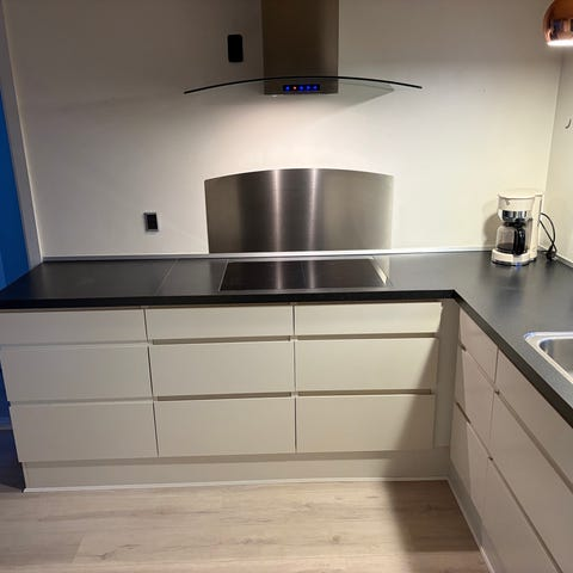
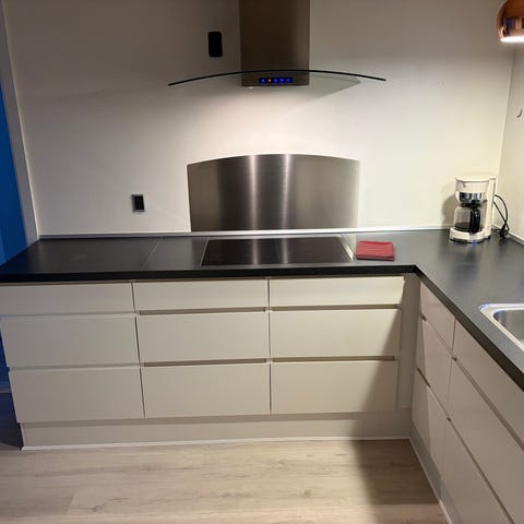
+ dish towel [355,240,395,261]
